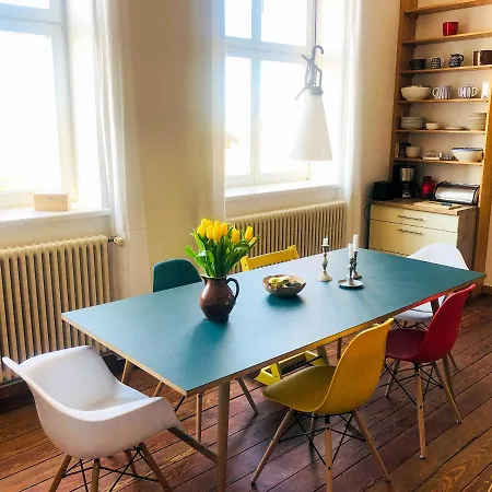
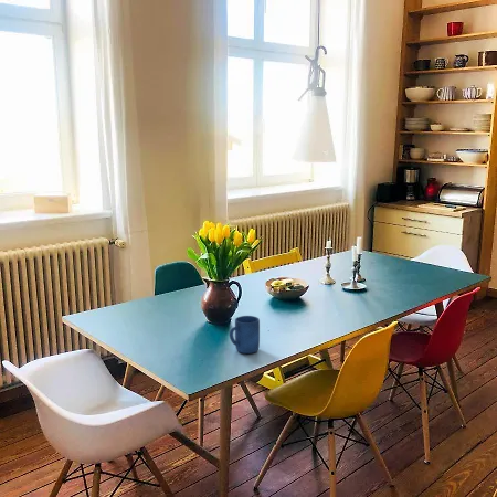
+ mug [229,315,261,355]
